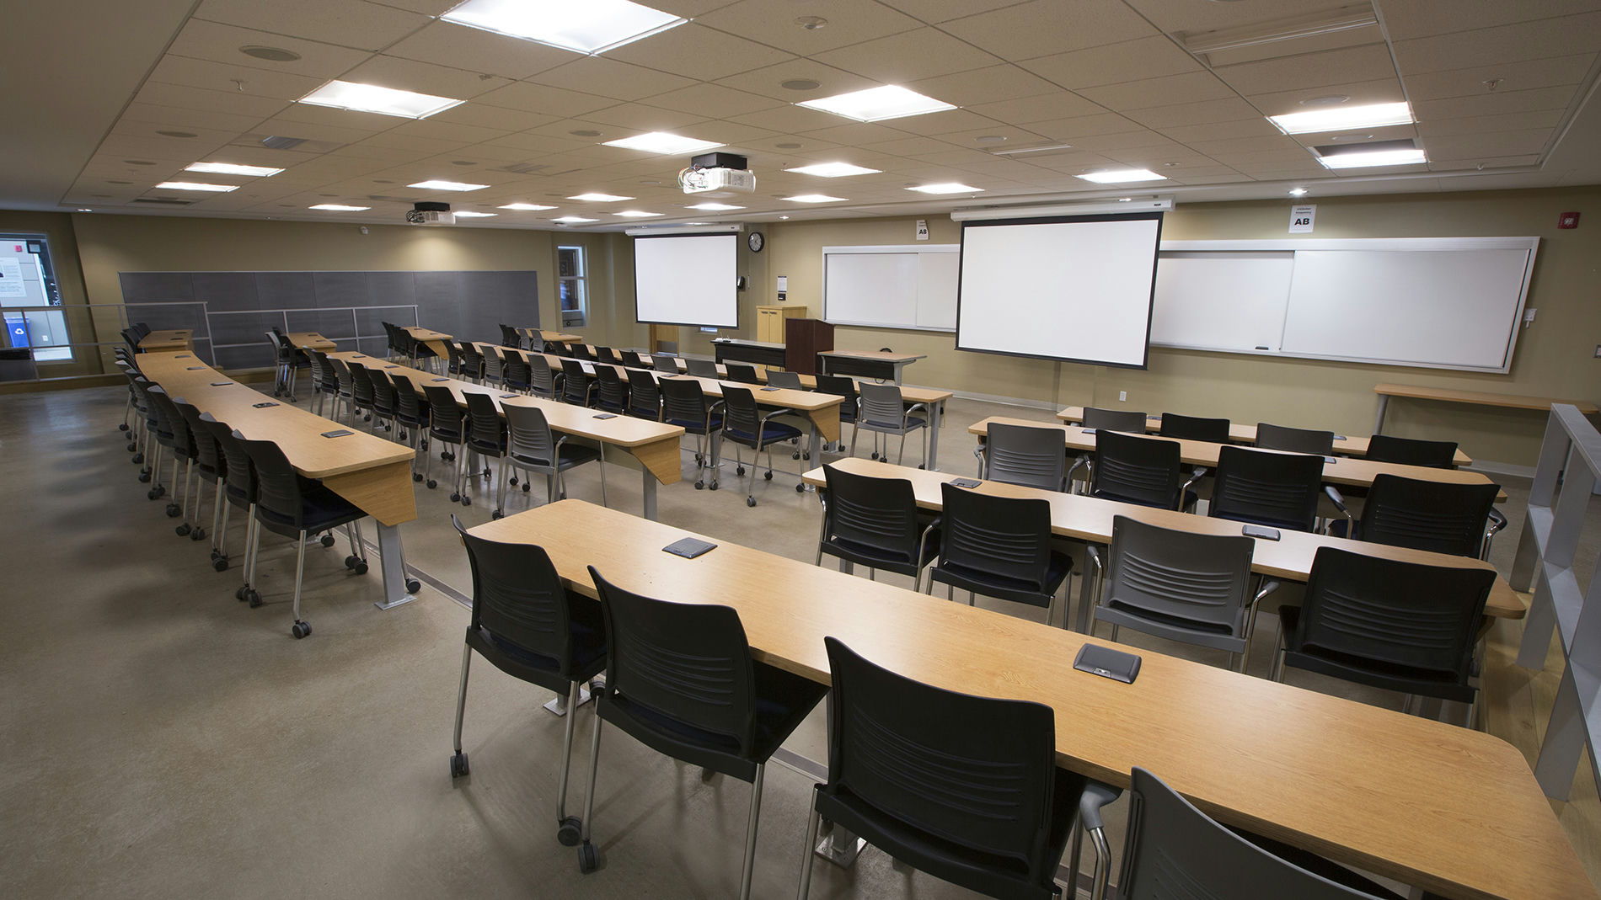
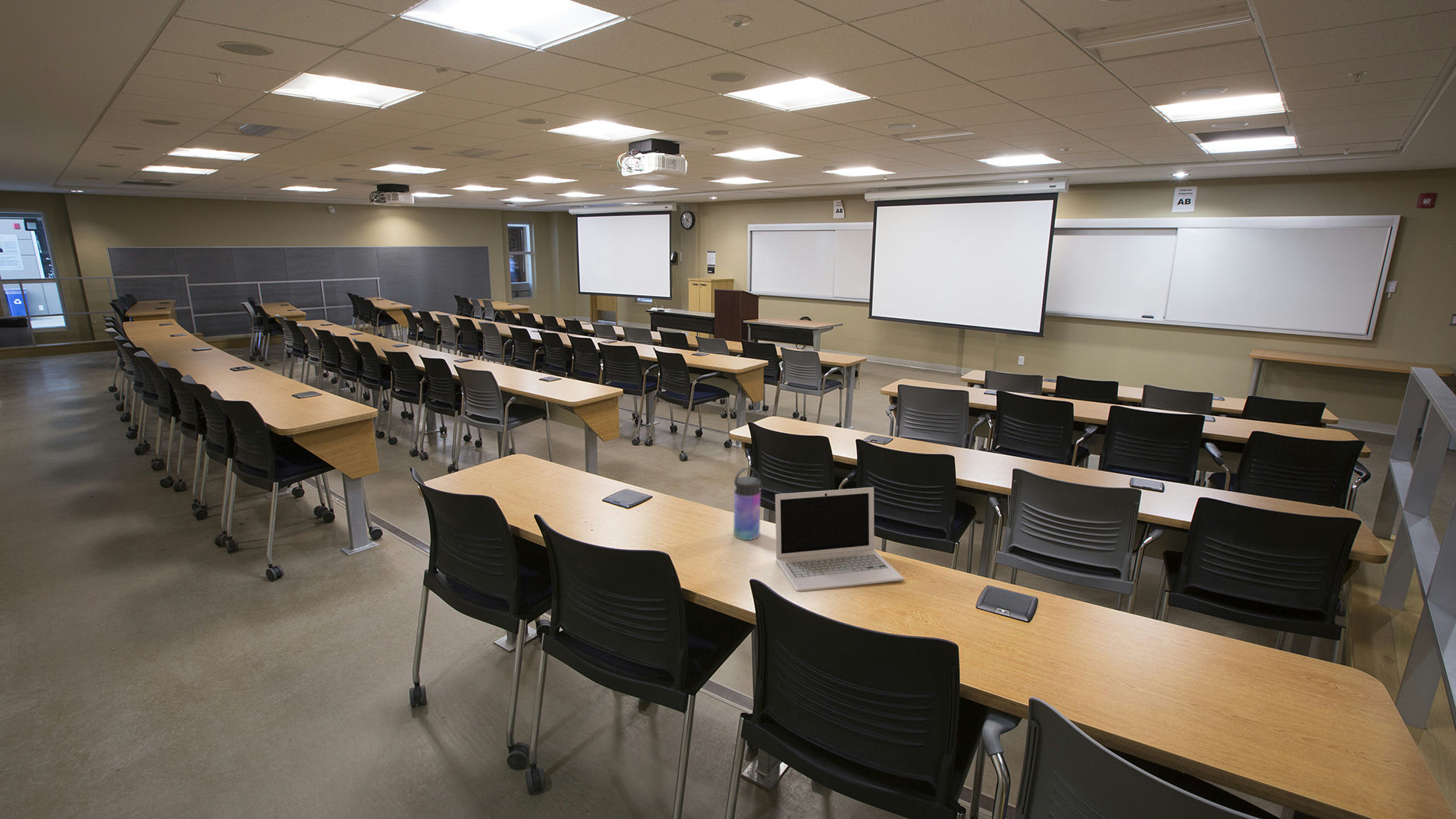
+ laptop [775,486,905,592]
+ water bottle [733,467,762,541]
